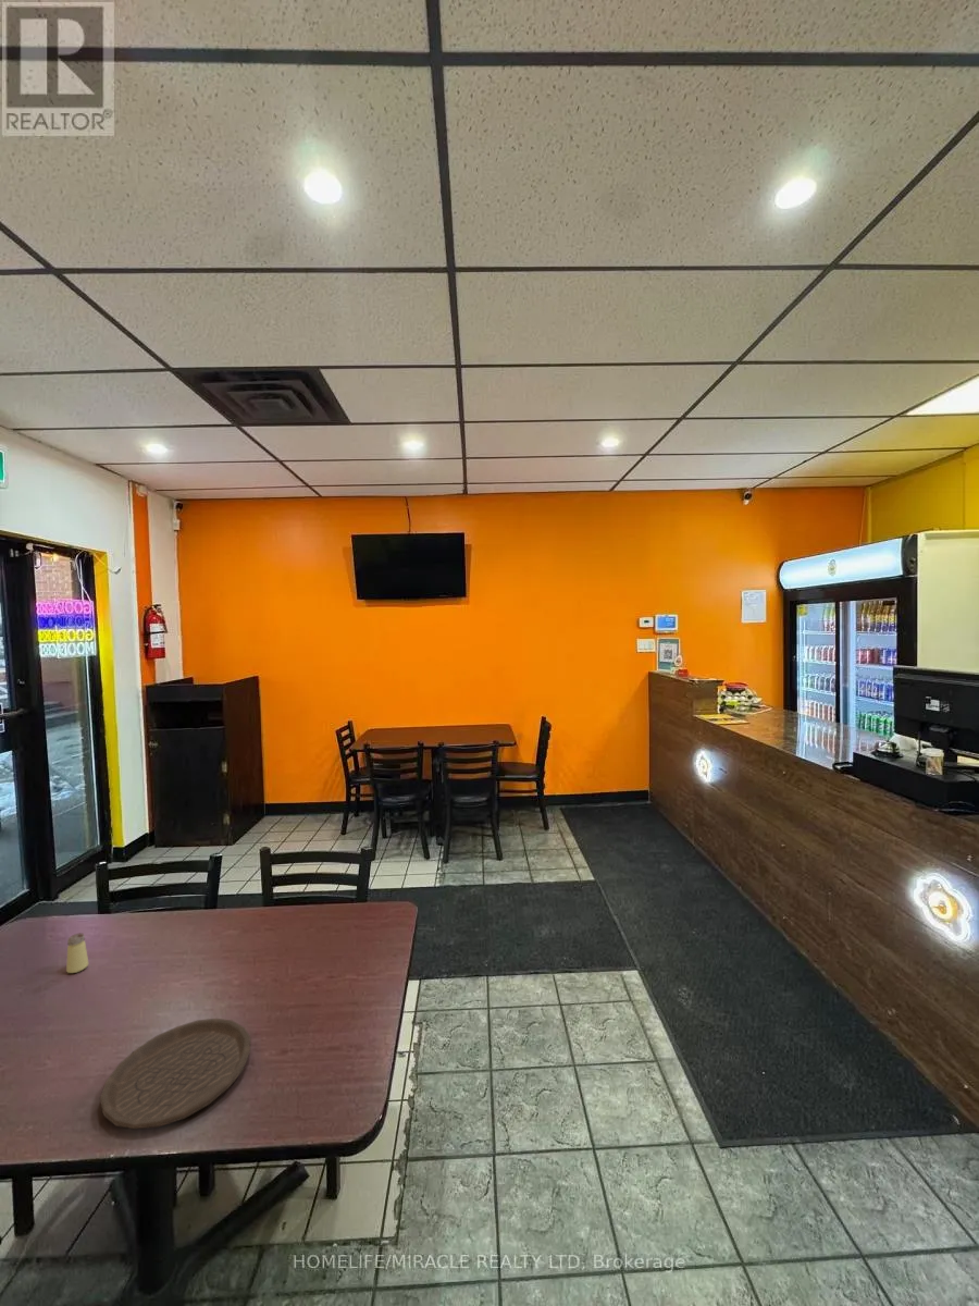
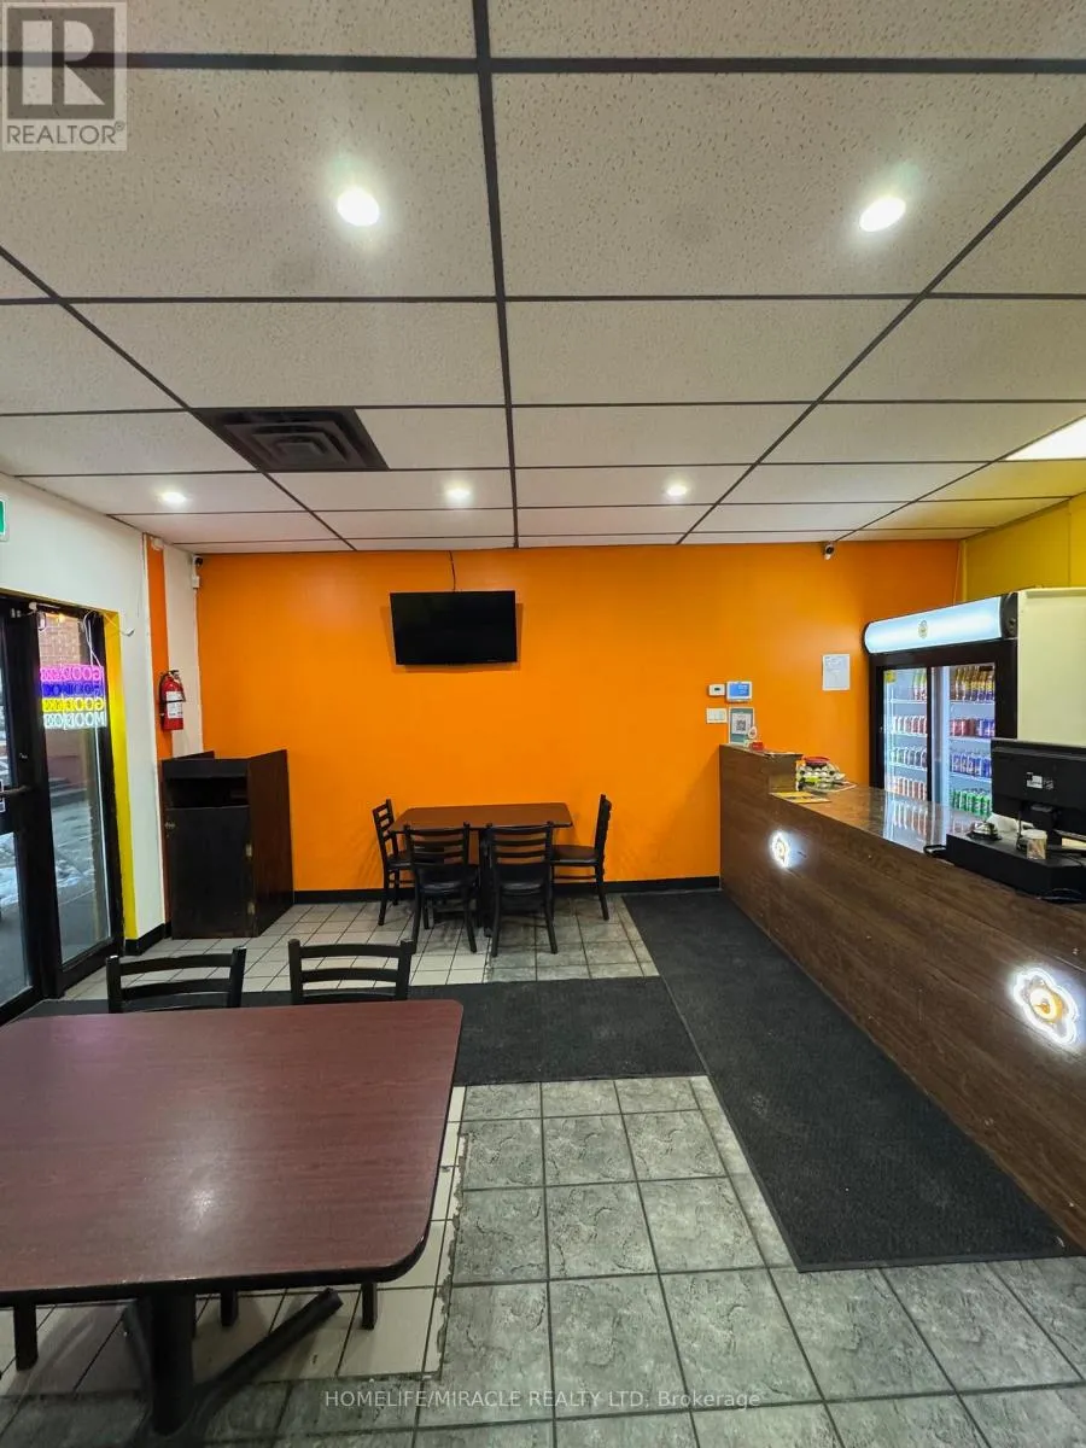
- plate [99,1018,251,1130]
- saltshaker [65,932,89,974]
